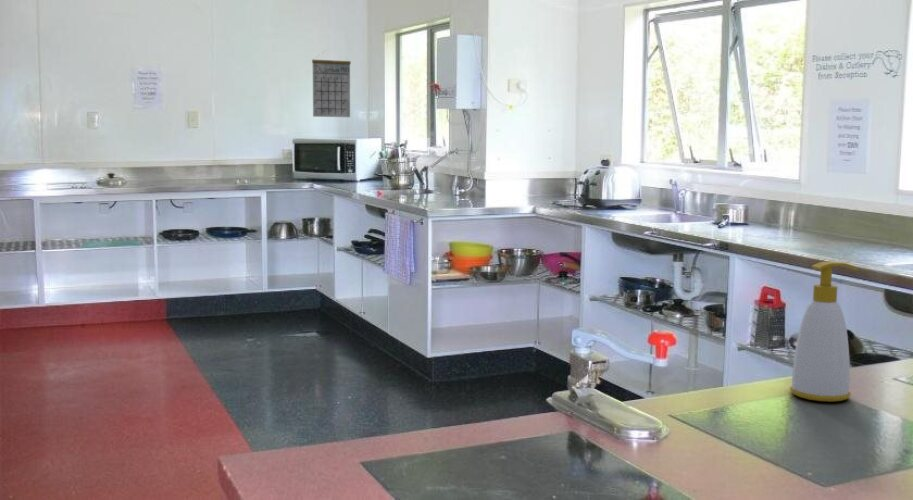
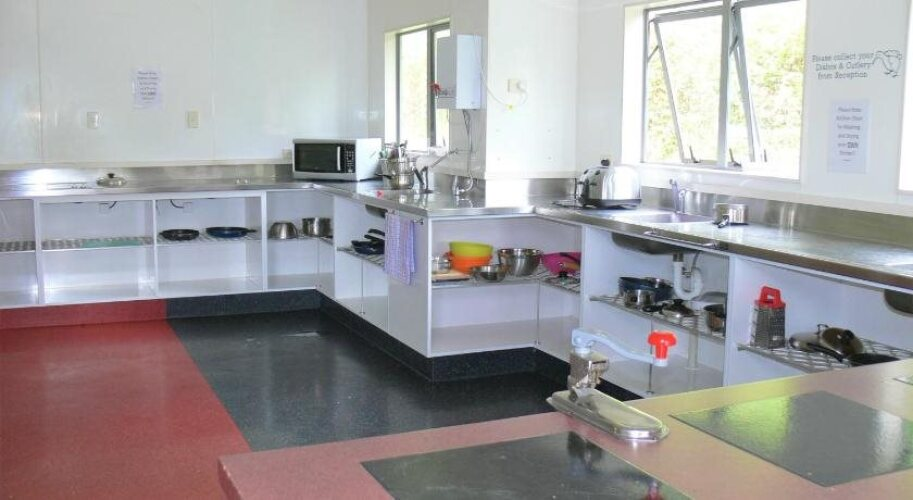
- calendar [311,50,352,118]
- soap bottle [789,261,859,403]
